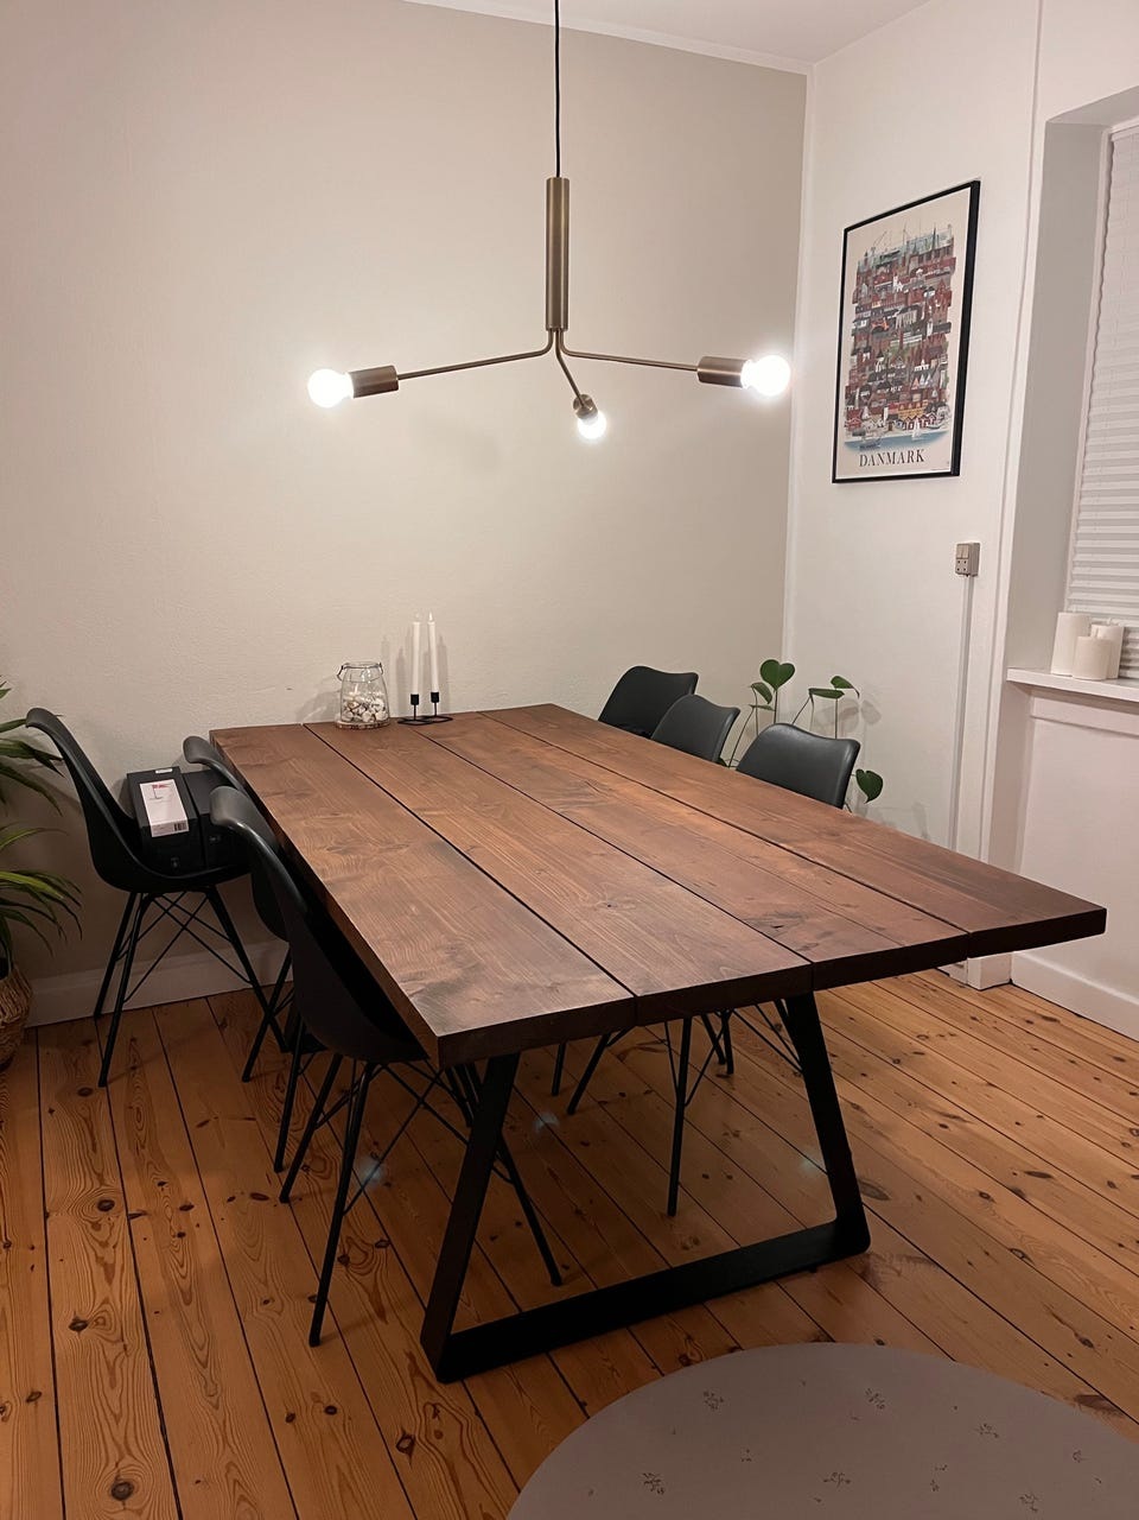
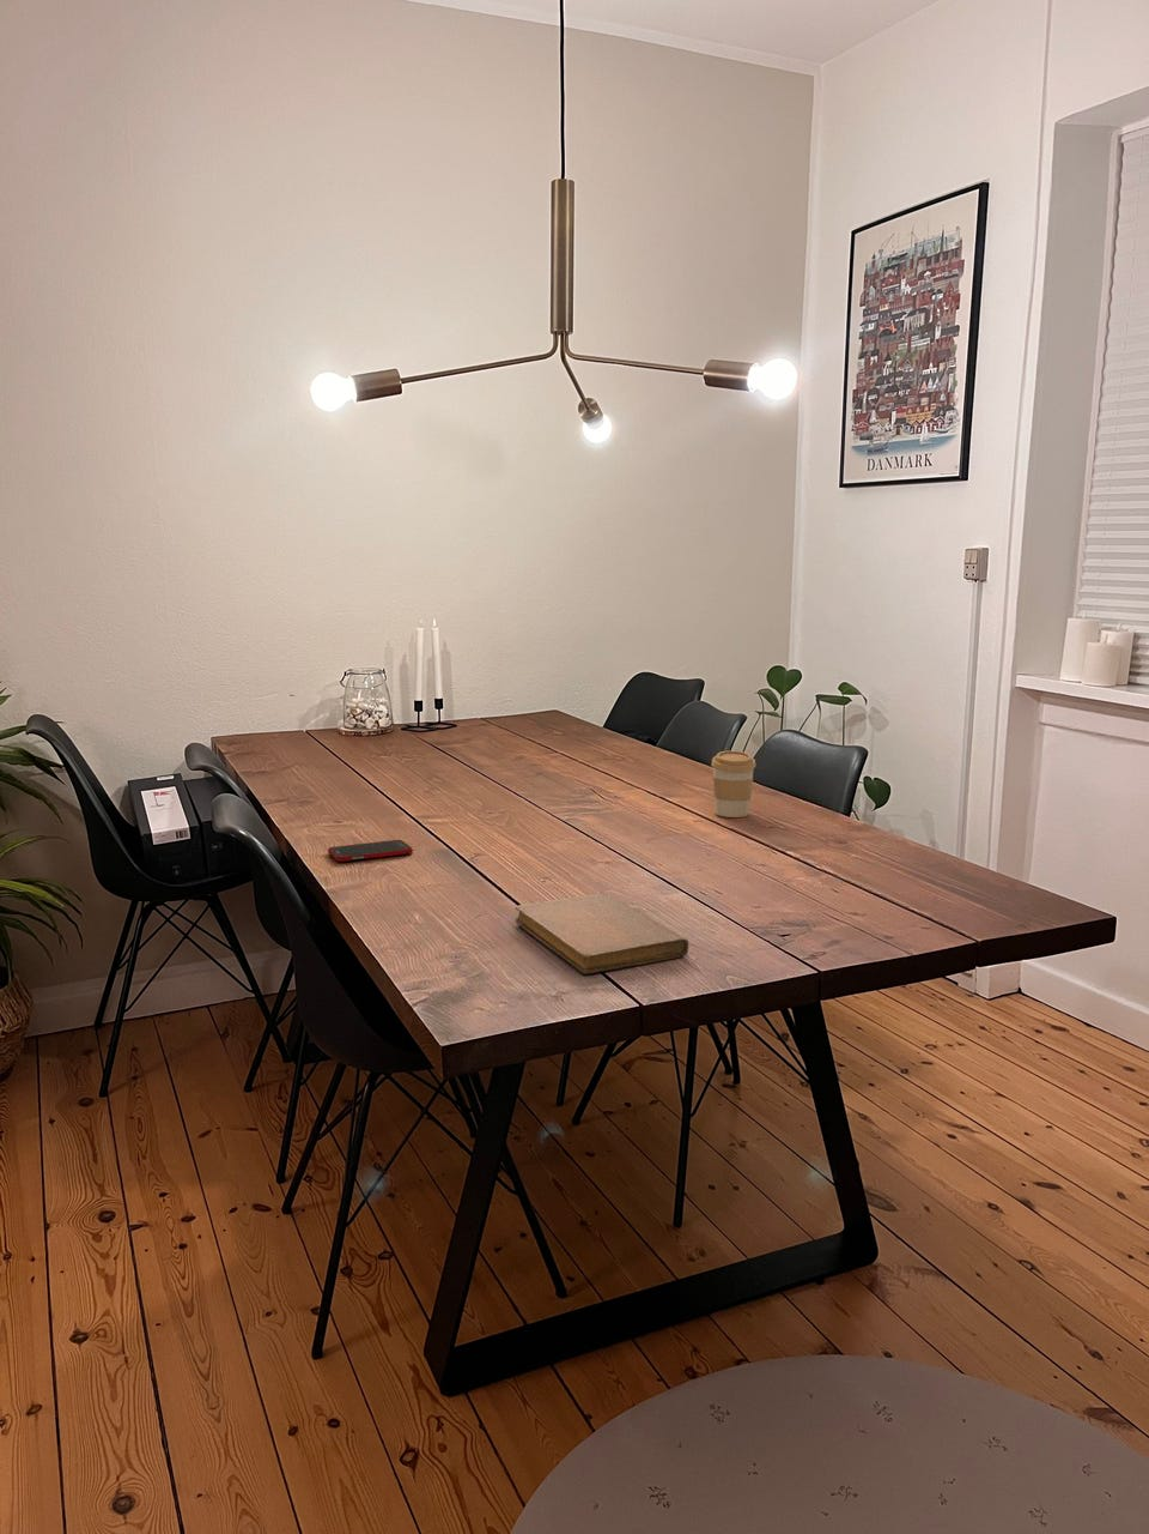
+ cell phone [327,839,414,862]
+ coffee cup [710,750,757,819]
+ notebook [513,893,689,975]
